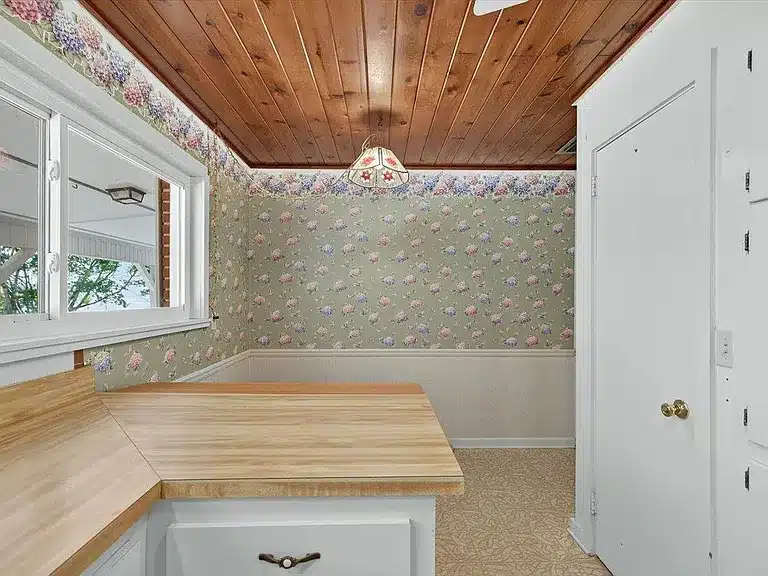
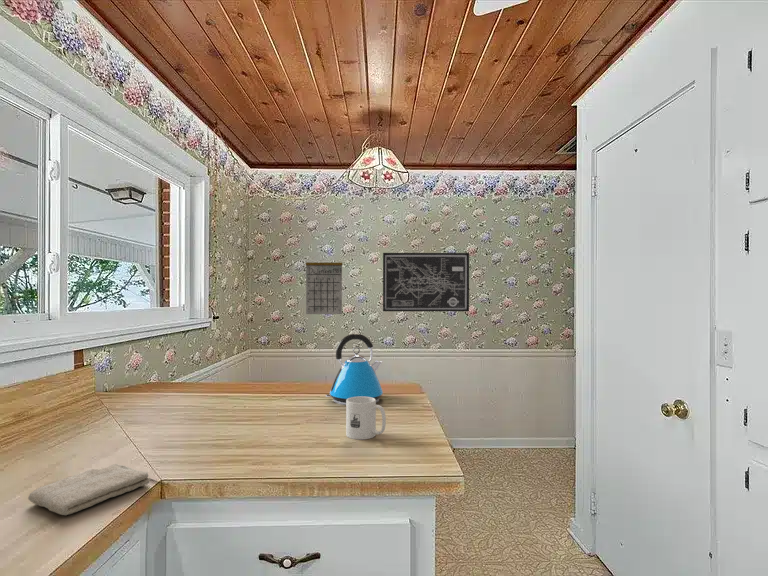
+ washcloth [27,463,150,516]
+ wall art [382,252,470,312]
+ mug [345,396,387,441]
+ kettle [325,333,384,406]
+ calendar [305,253,343,315]
